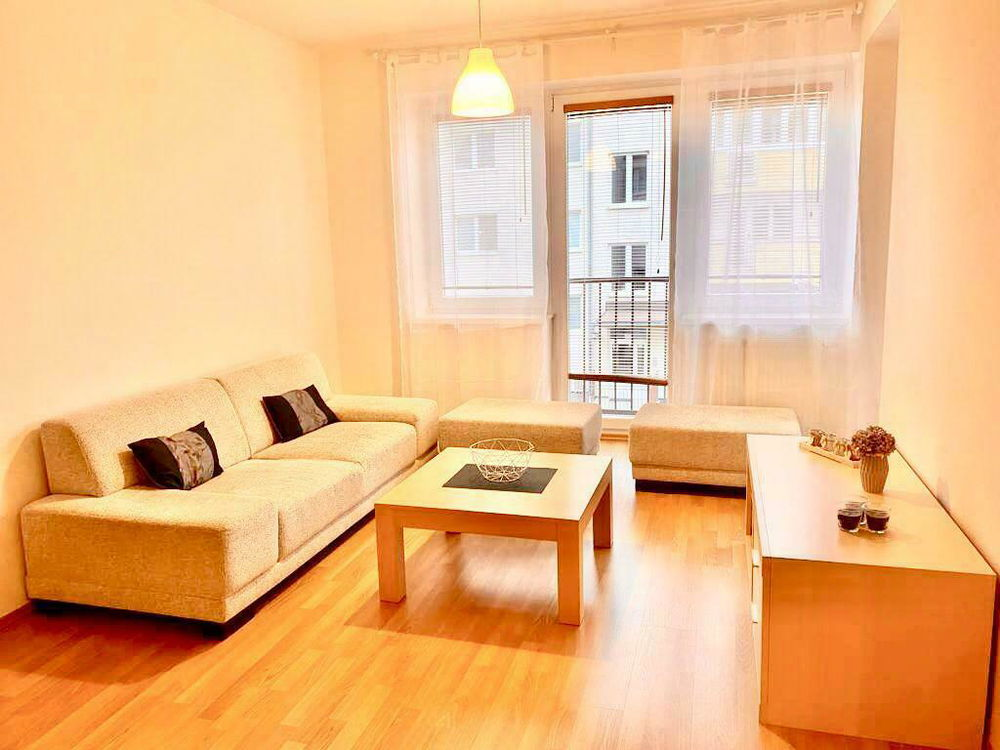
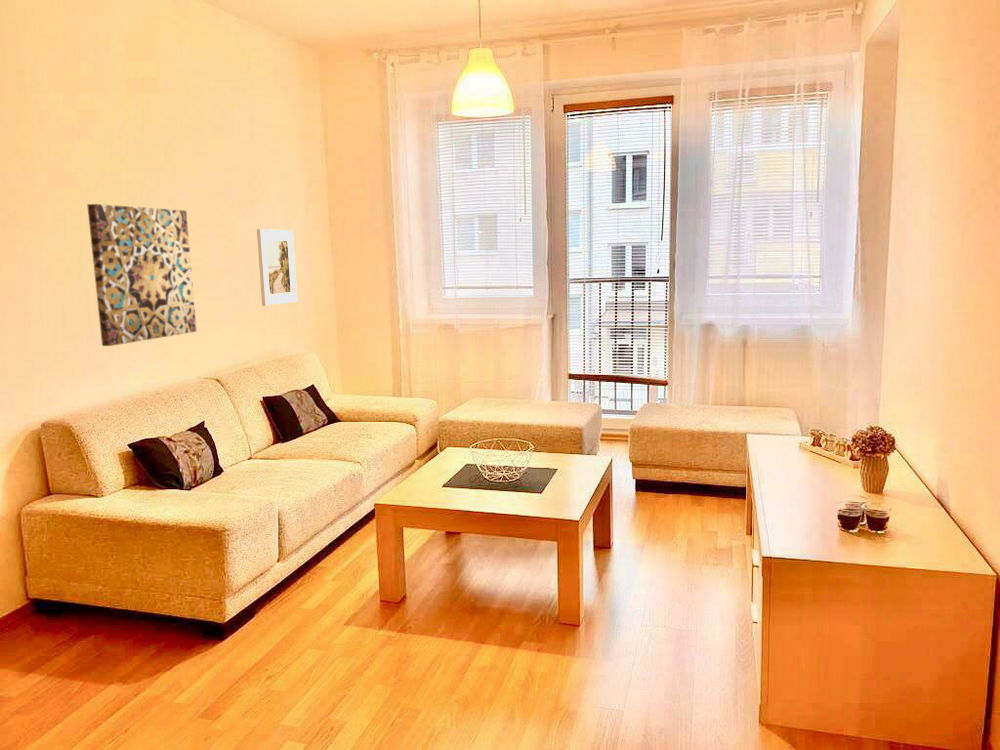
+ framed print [256,228,298,307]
+ wall art [86,203,198,347]
